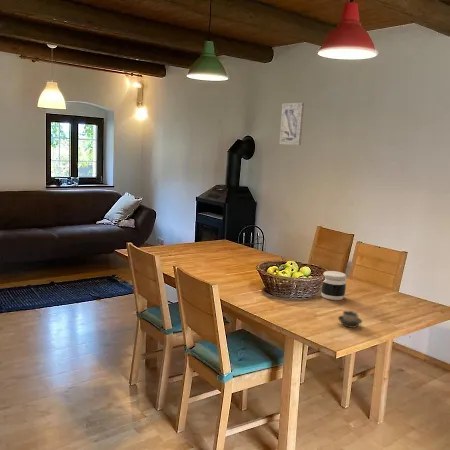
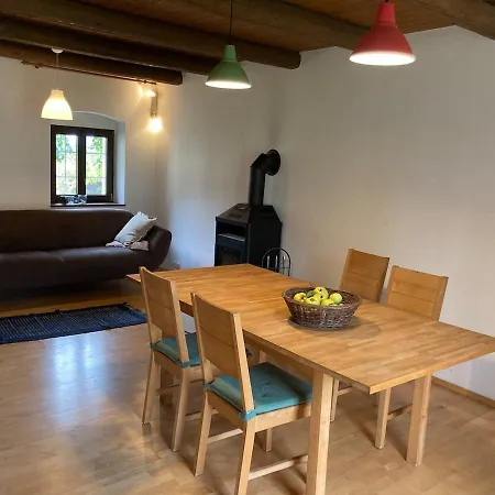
- cup [337,310,363,329]
- jar [320,270,347,301]
- wall art [278,102,305,146]
